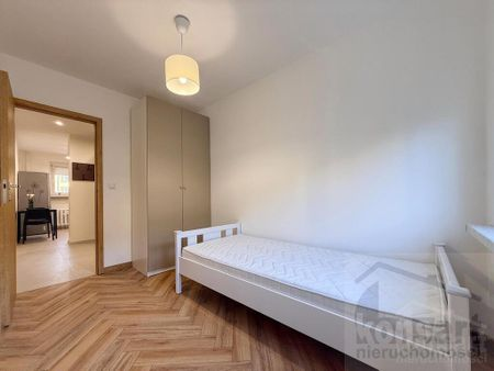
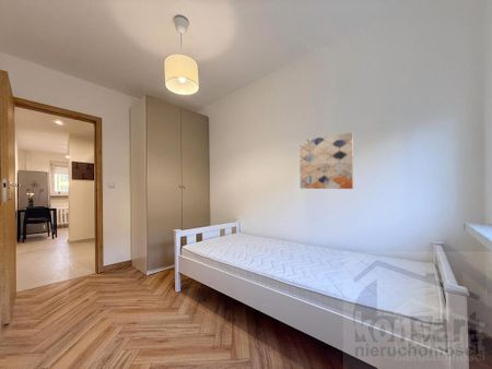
+ wall art [298,131,354,190]
